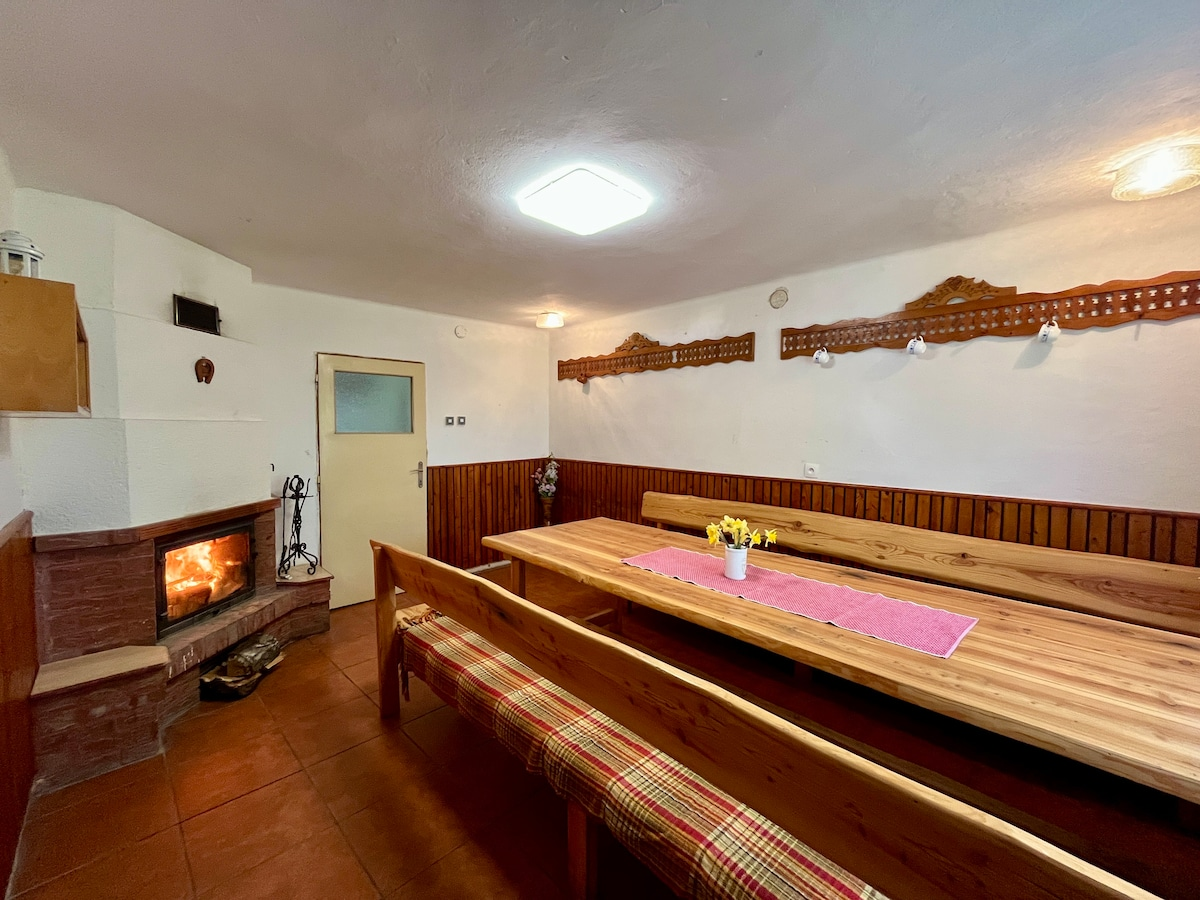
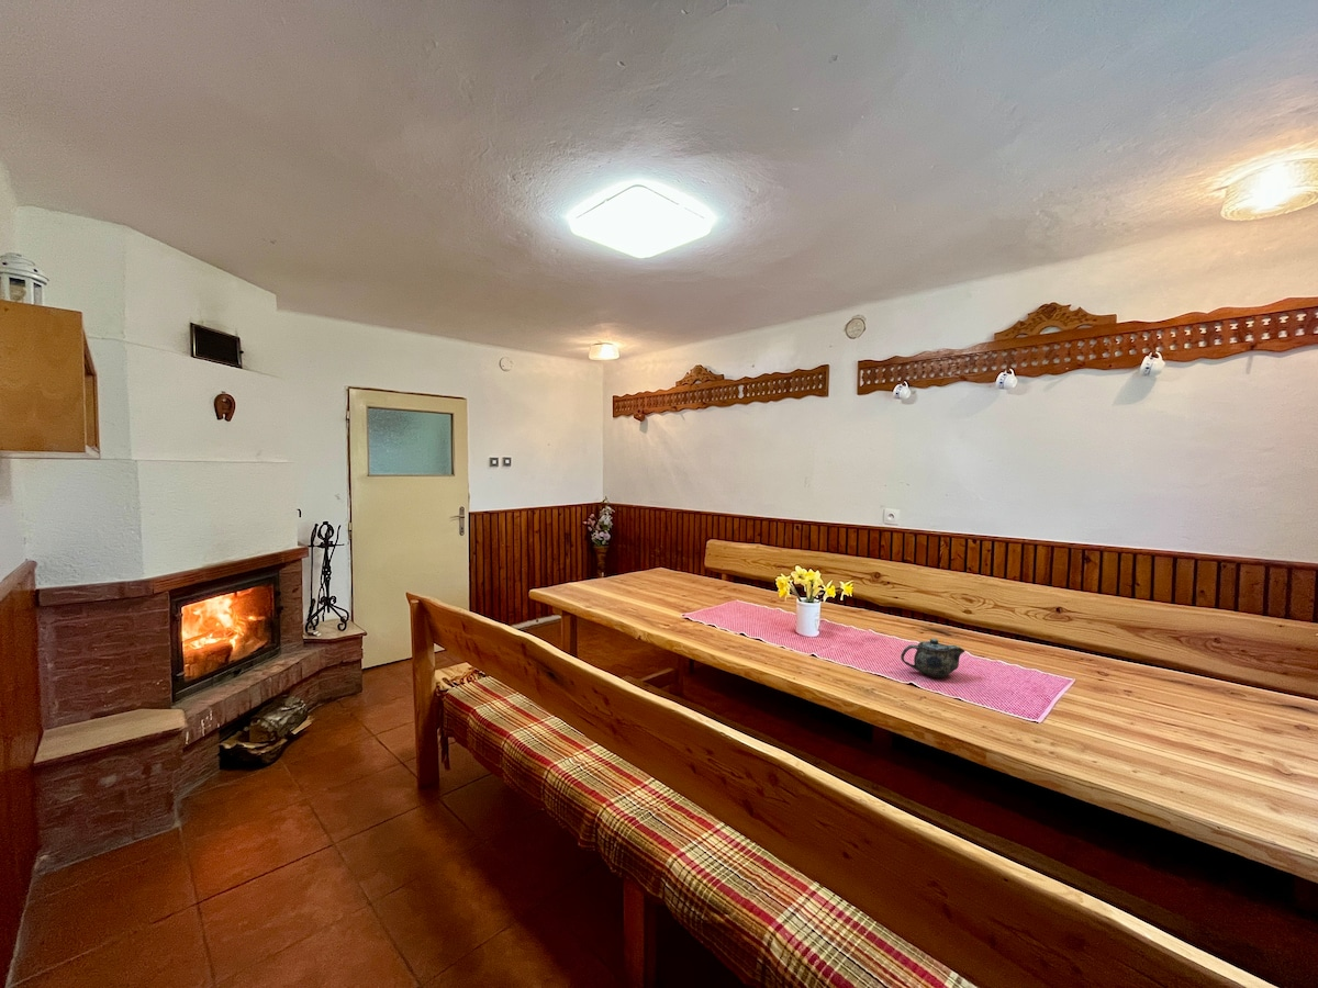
+ chinaware [900,637,965,680]
